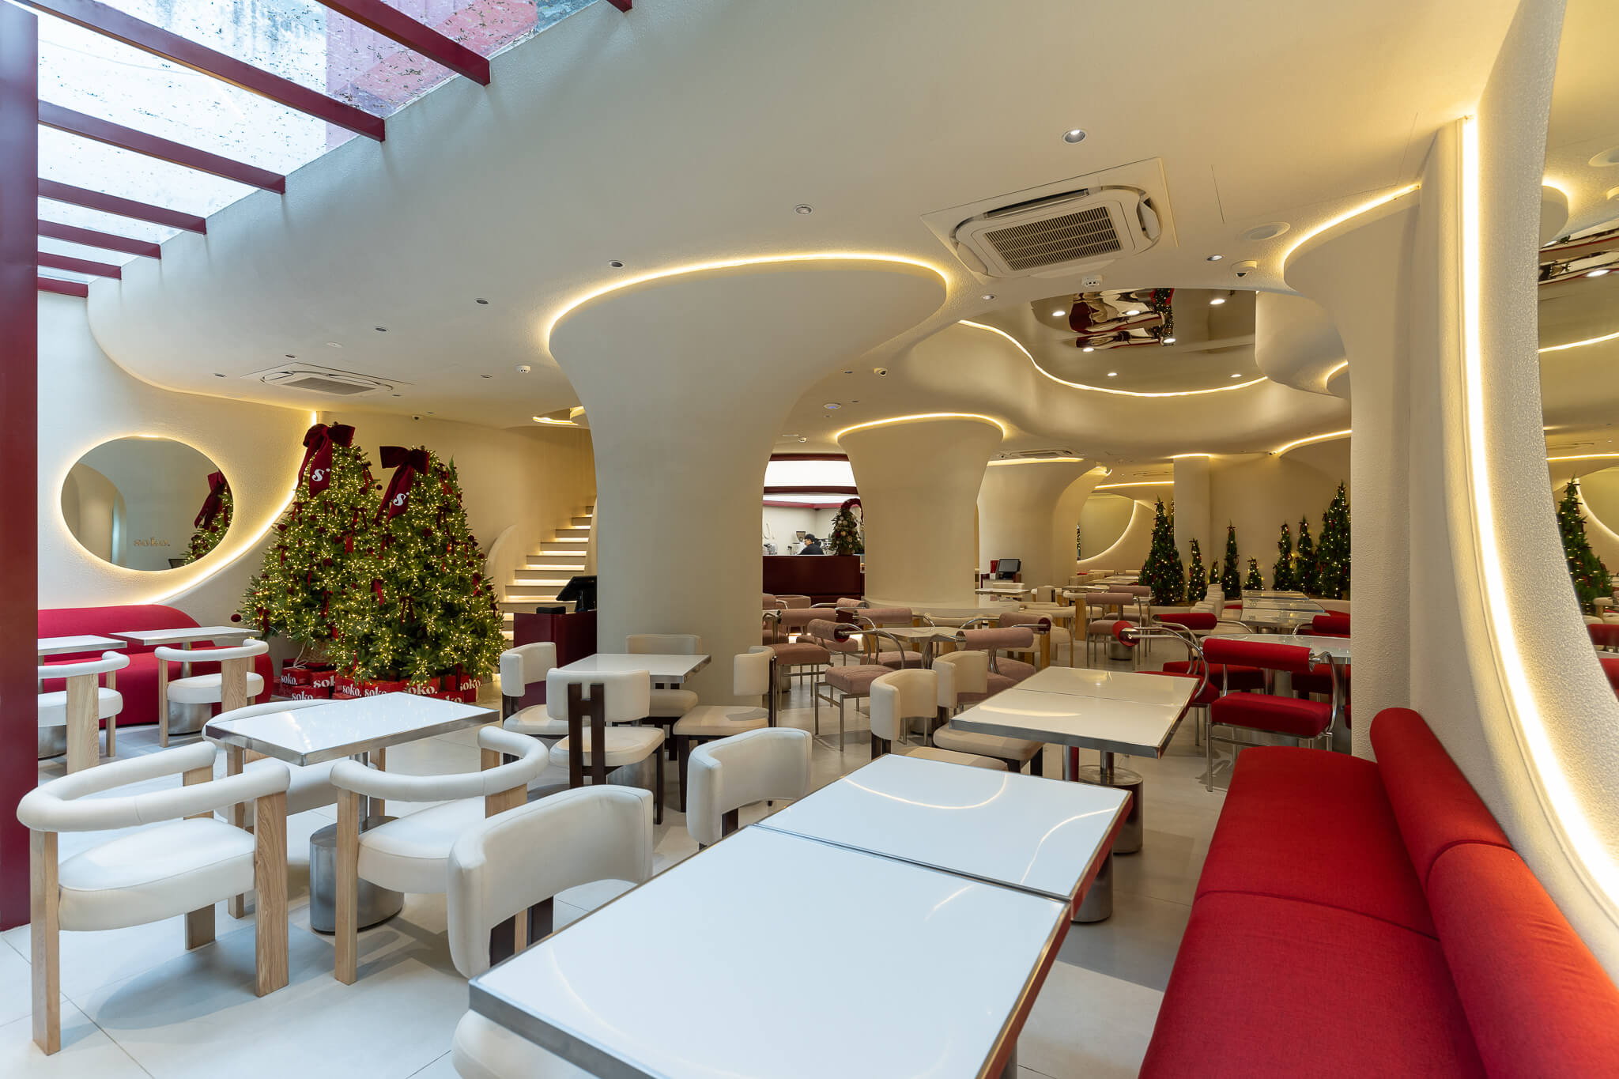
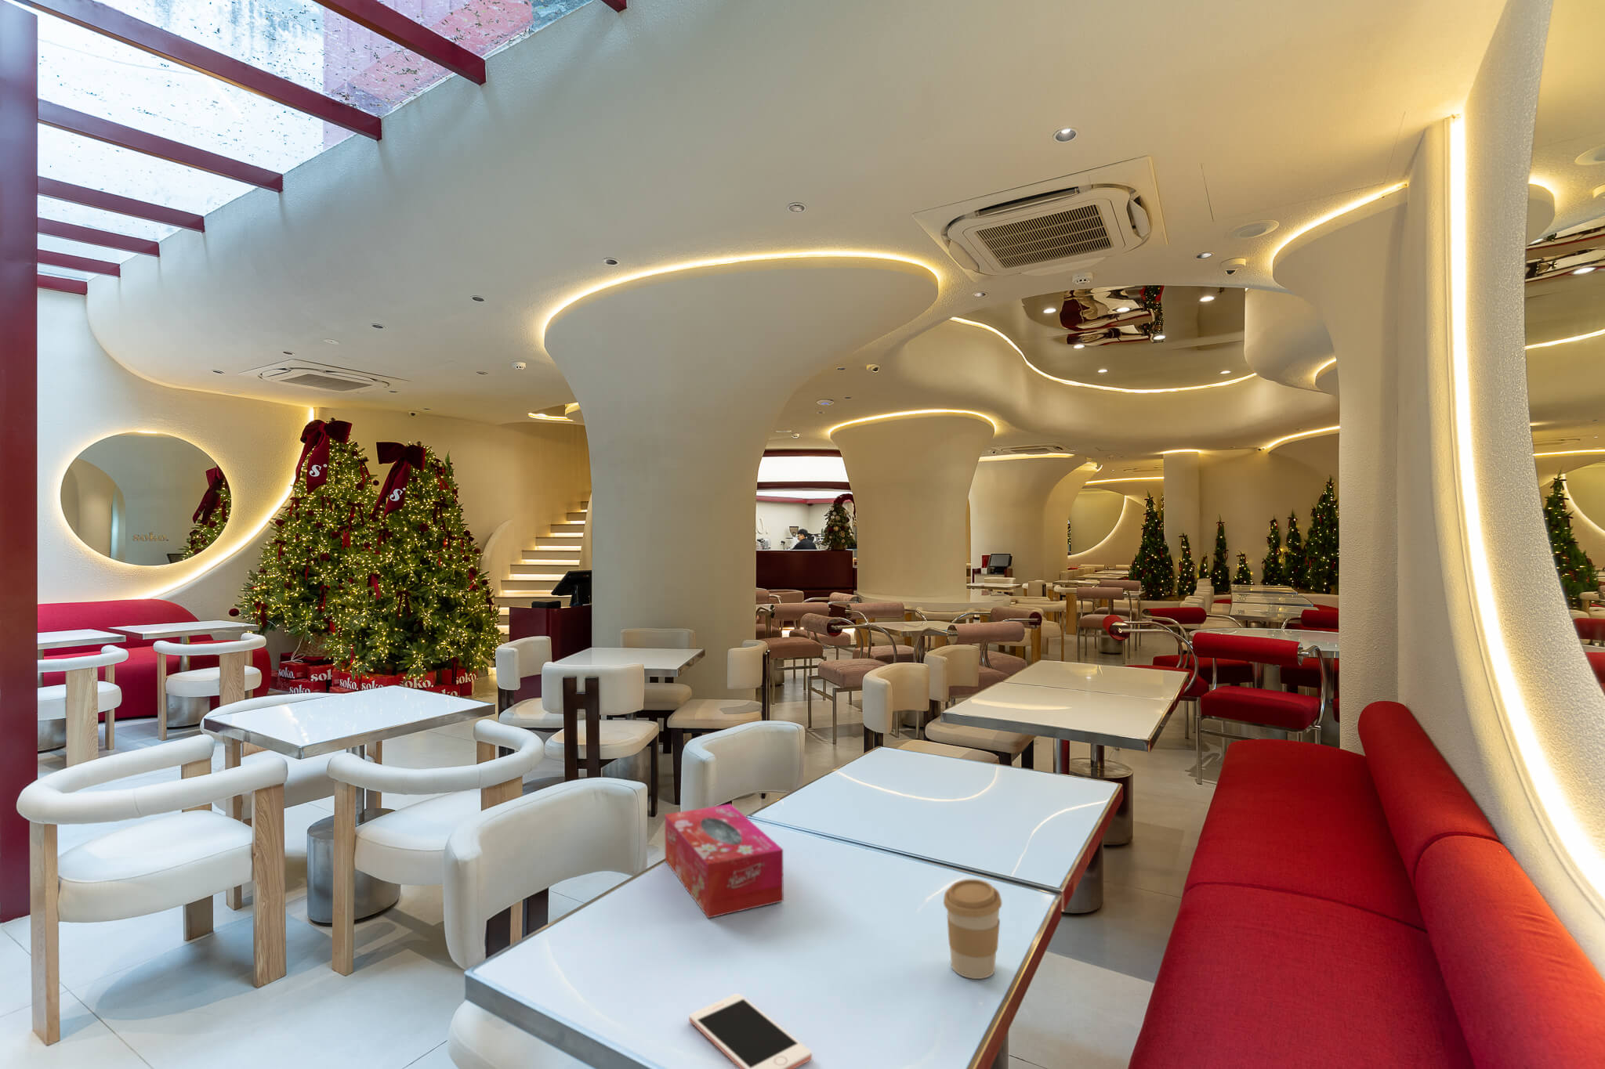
+ tissue box [663,803,784,920]
+ coffee cup [943,878,1002,980]
+ cell phone [689,993,813,1069]
